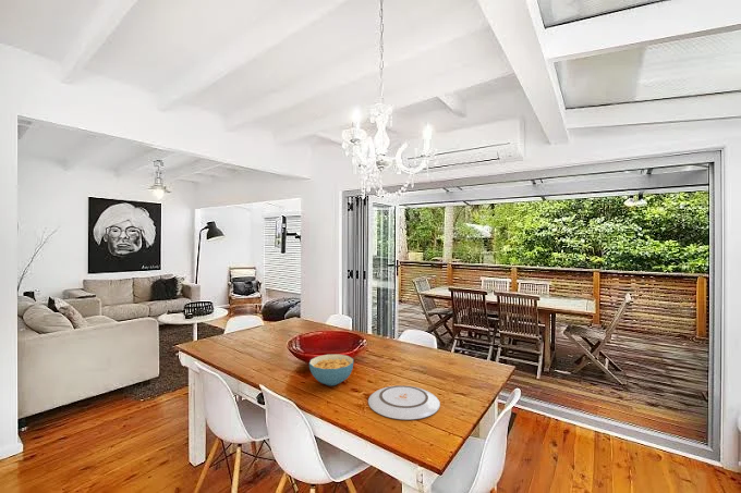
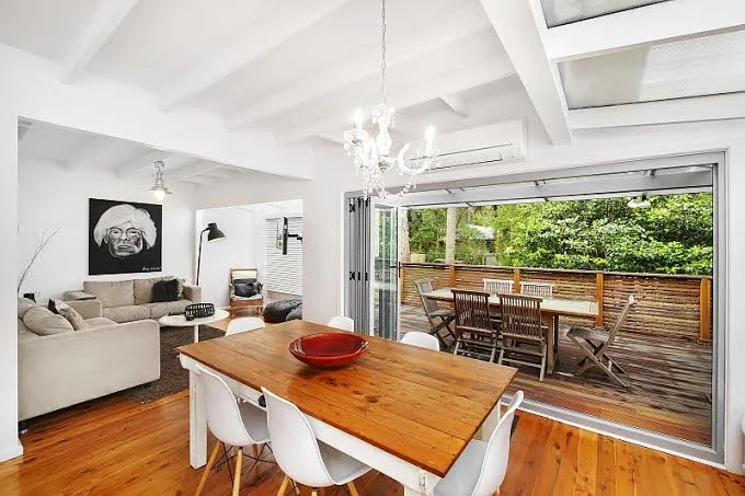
- plate [367,384,441,421]
- cereal bowl [308,354,354,386]
